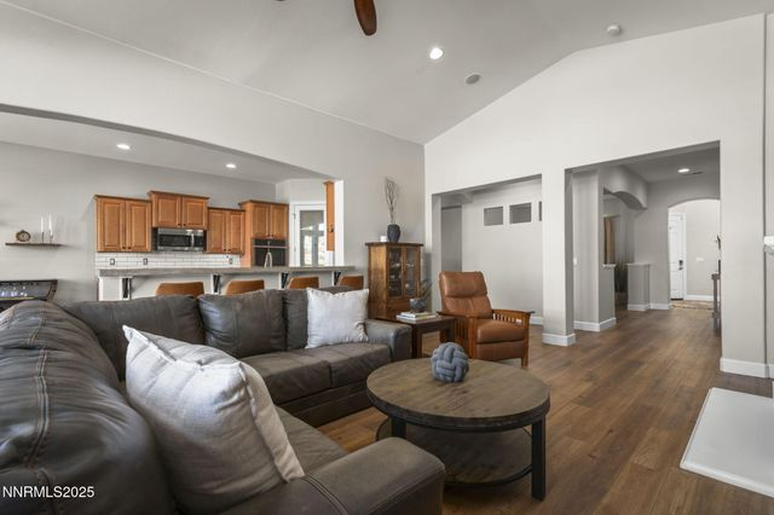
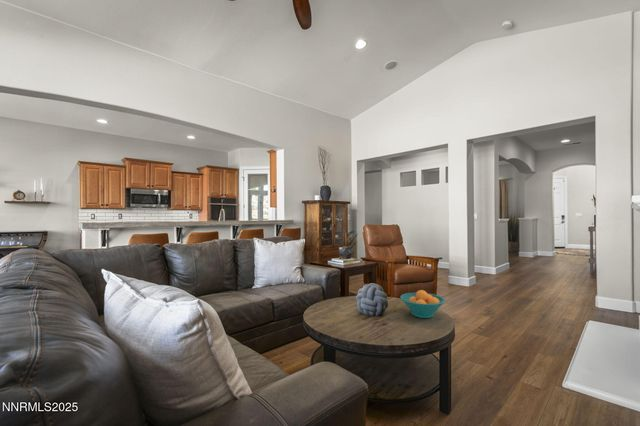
+ fruit bowl [399,289,446,319]
